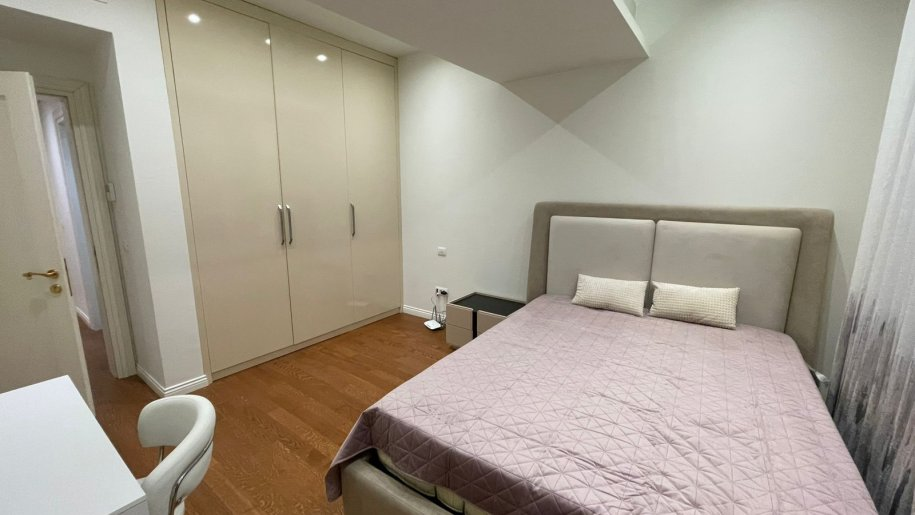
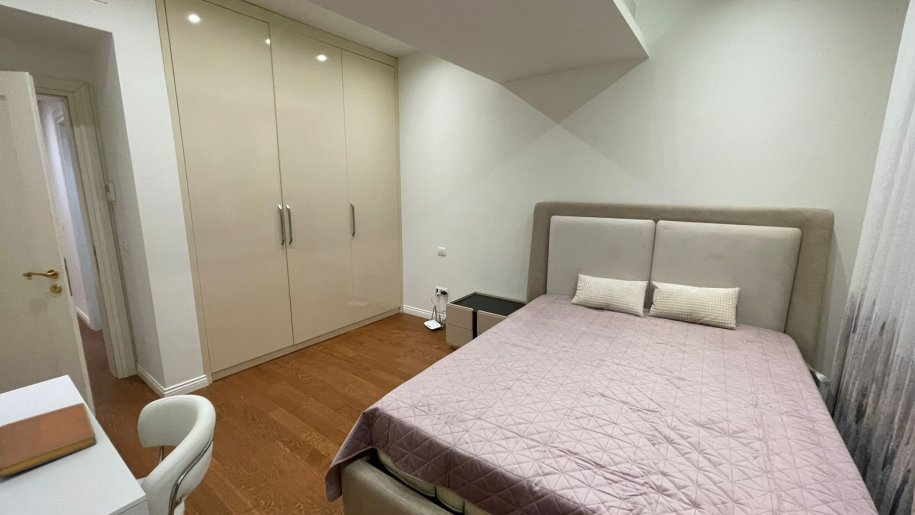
+ notebook [0,402,97,479]
